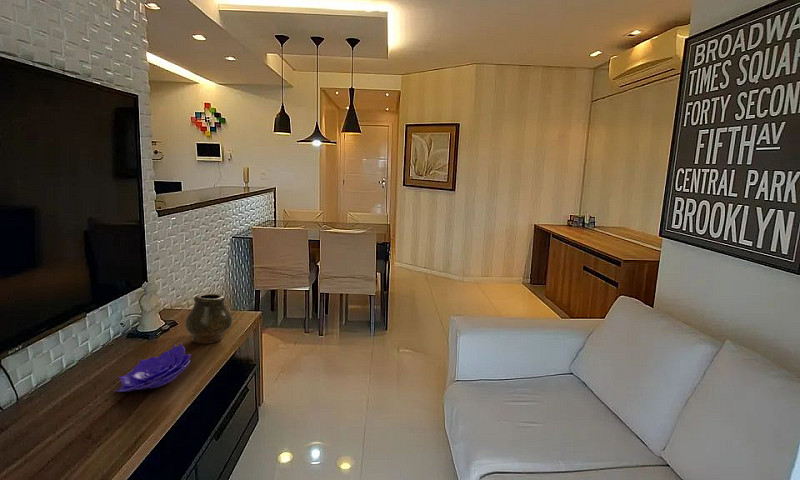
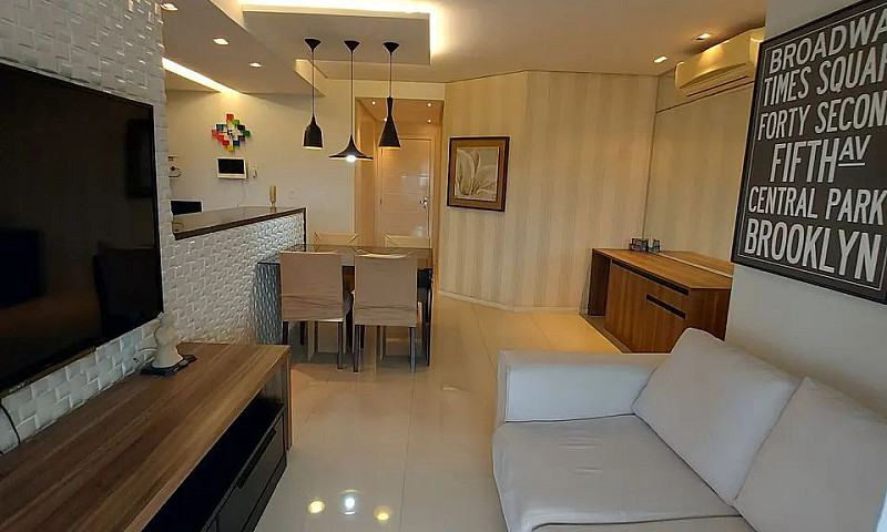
- vase [184,293,233,345]
- decorative bowl [114,342,192,393]
